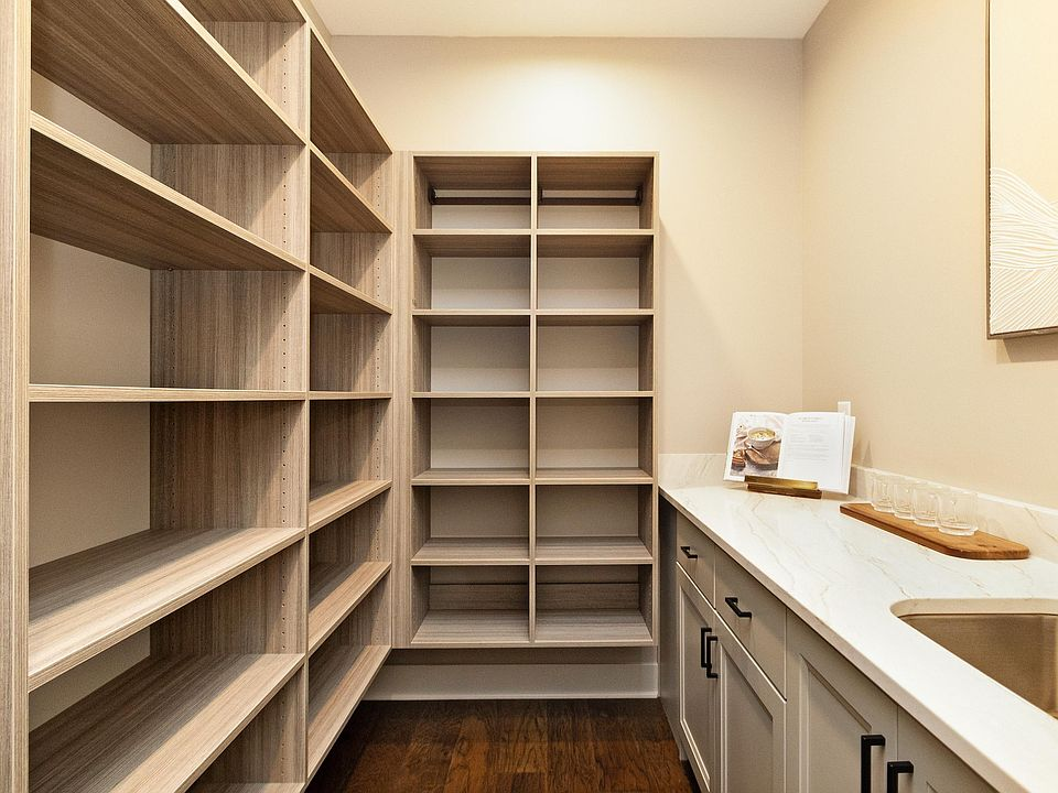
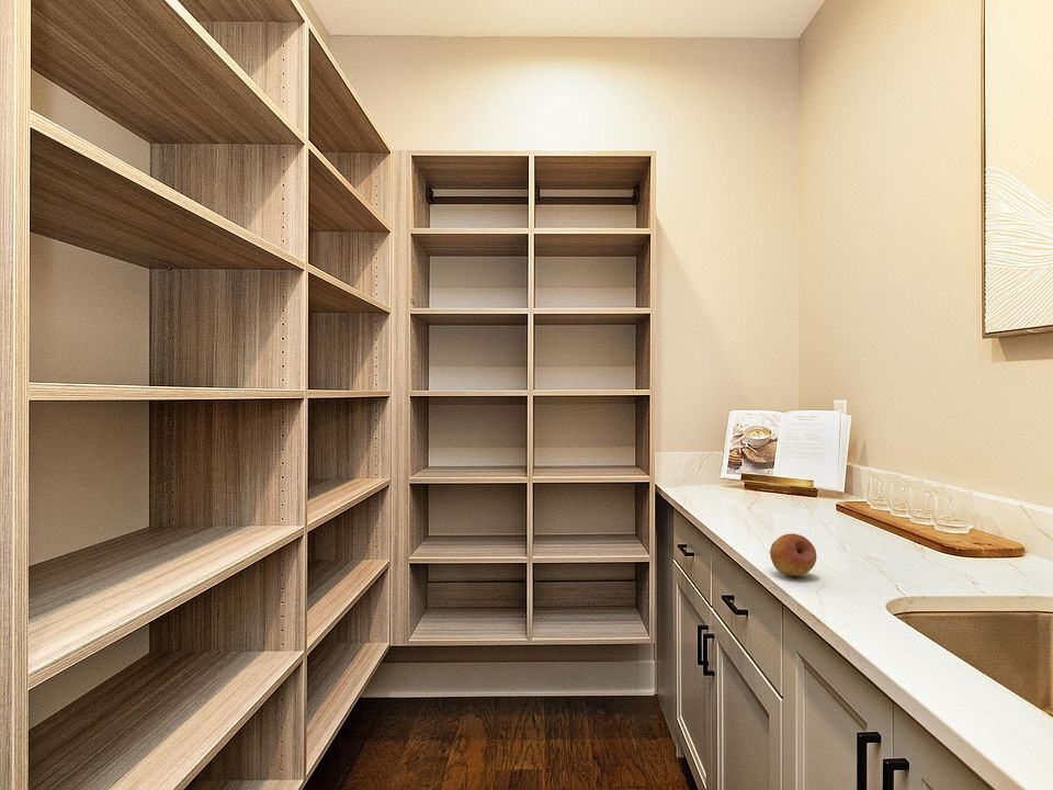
+ fruit [769,532,817,577]
